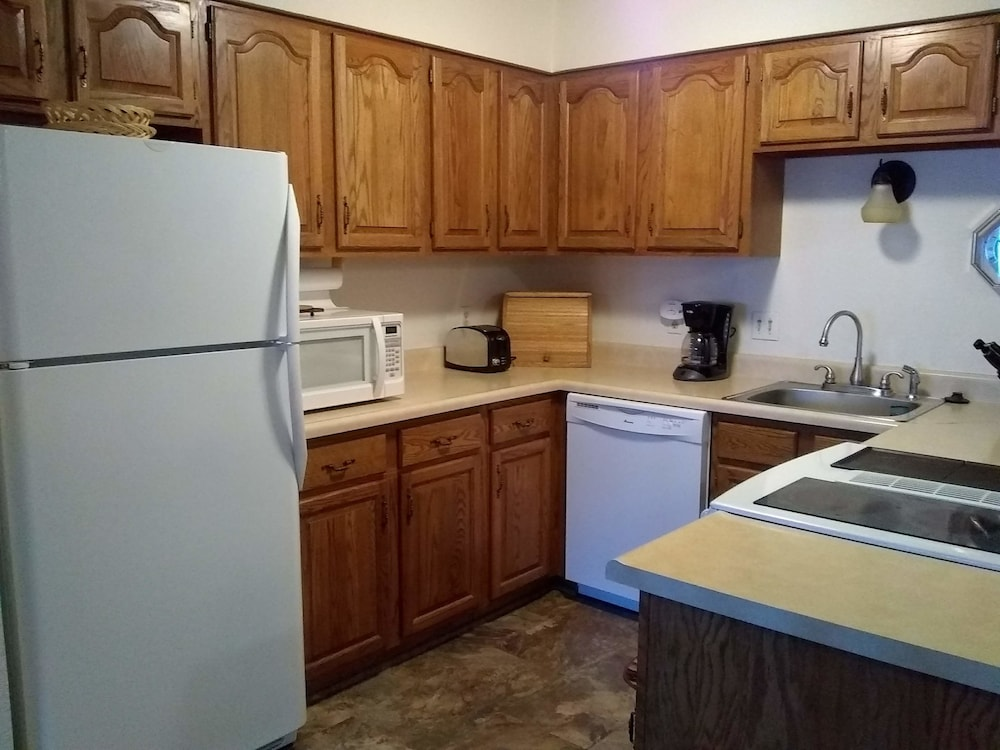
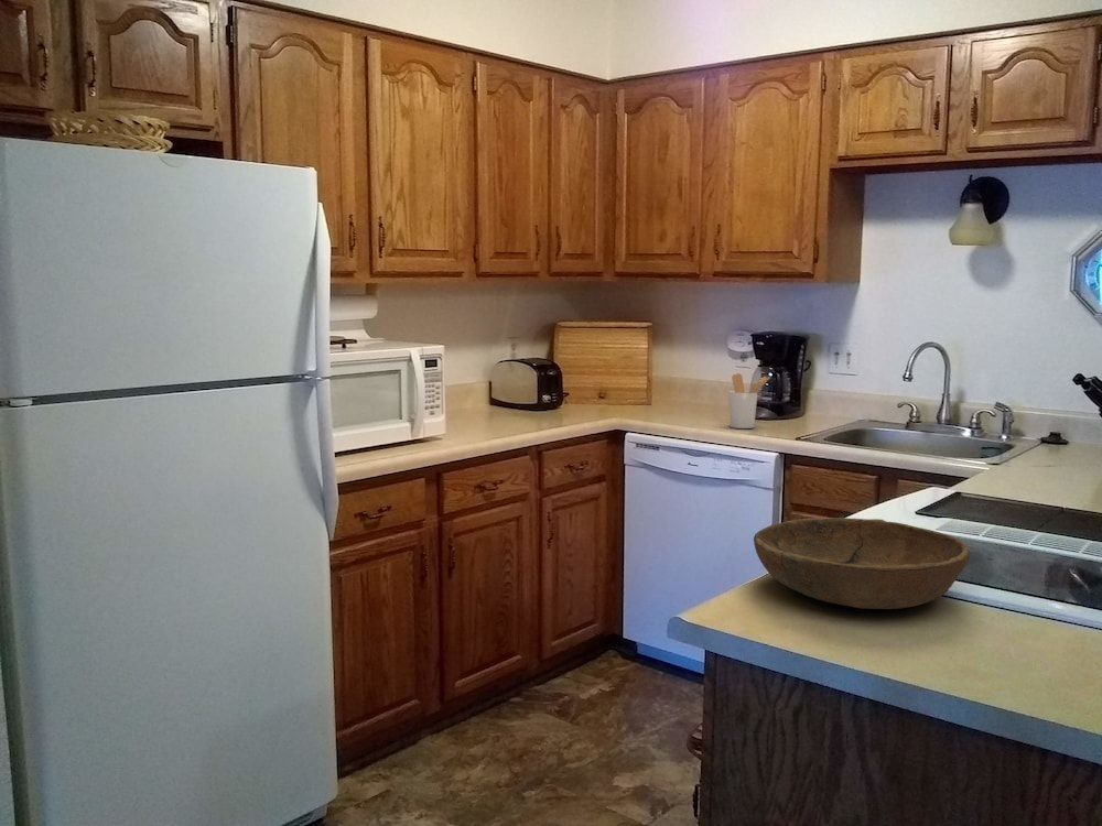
+ bowl [753,517,971,610]
+ utensil holder [727,372,770,430]
